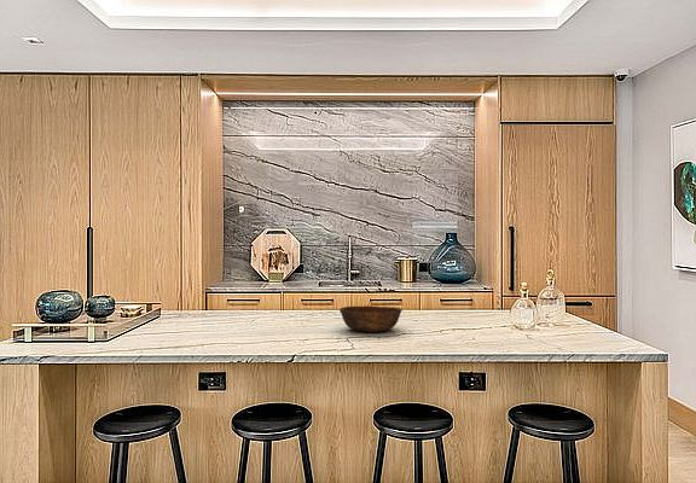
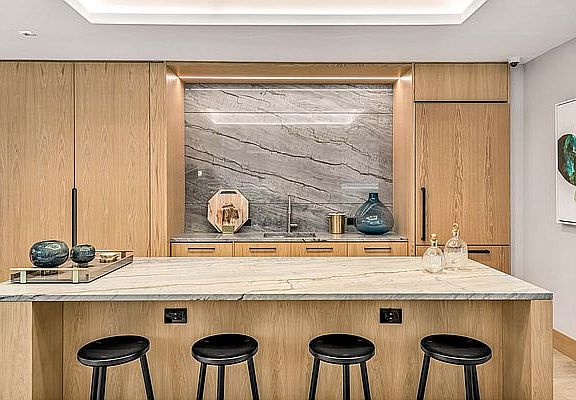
- bowl [338,304,404,333]
